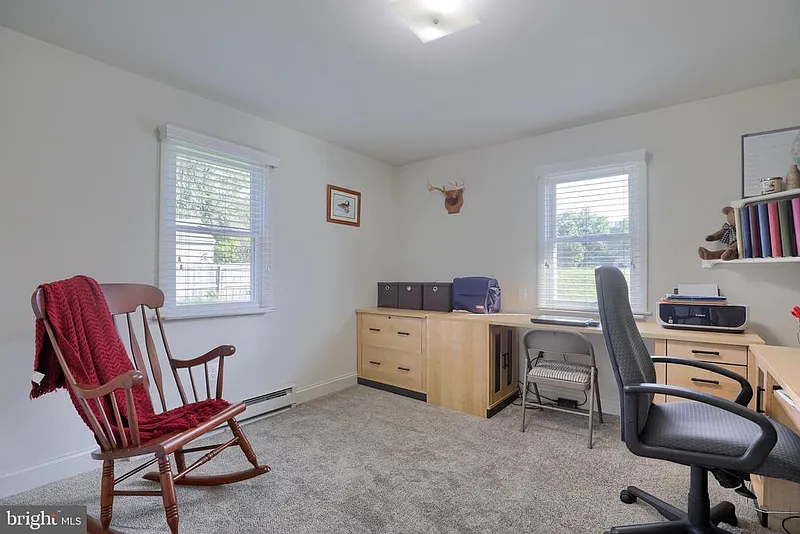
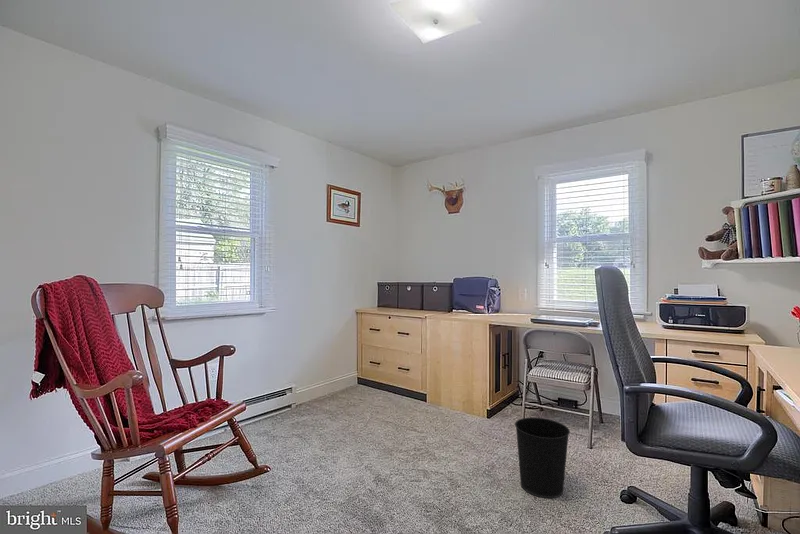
+ wastebasket [514,417,571,499]
